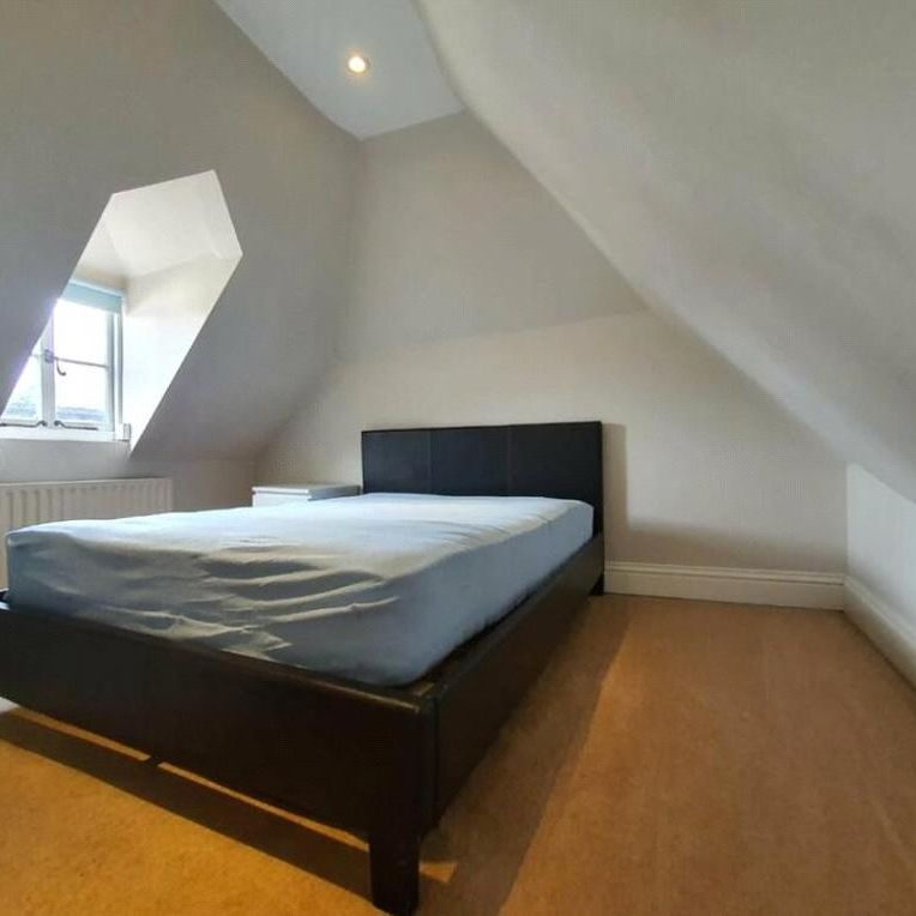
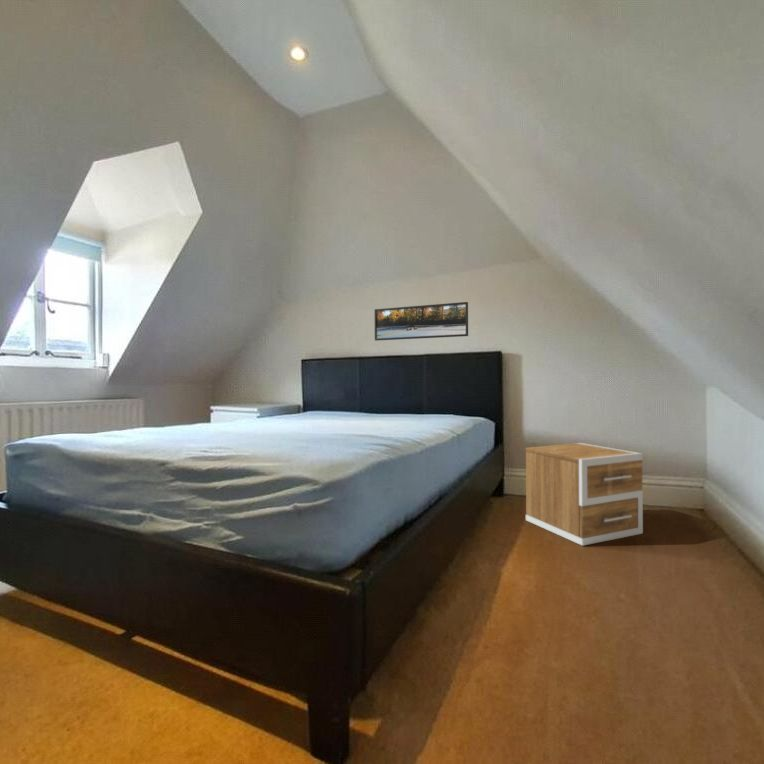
+ nightstand [525,442,644,547]
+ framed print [373,301,469,341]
